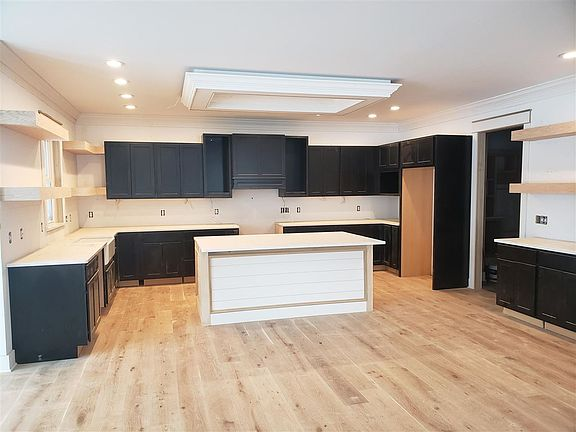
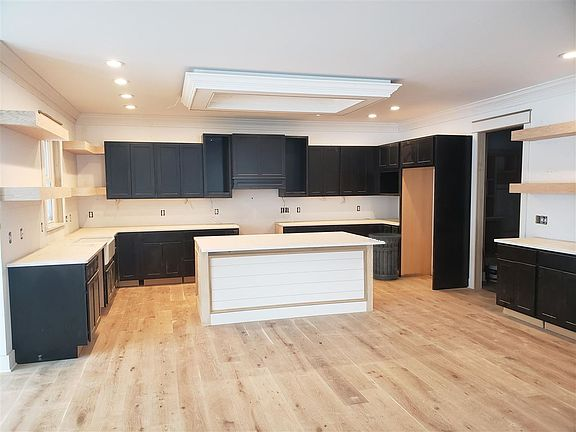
+ trash can [368,232,402,281]
